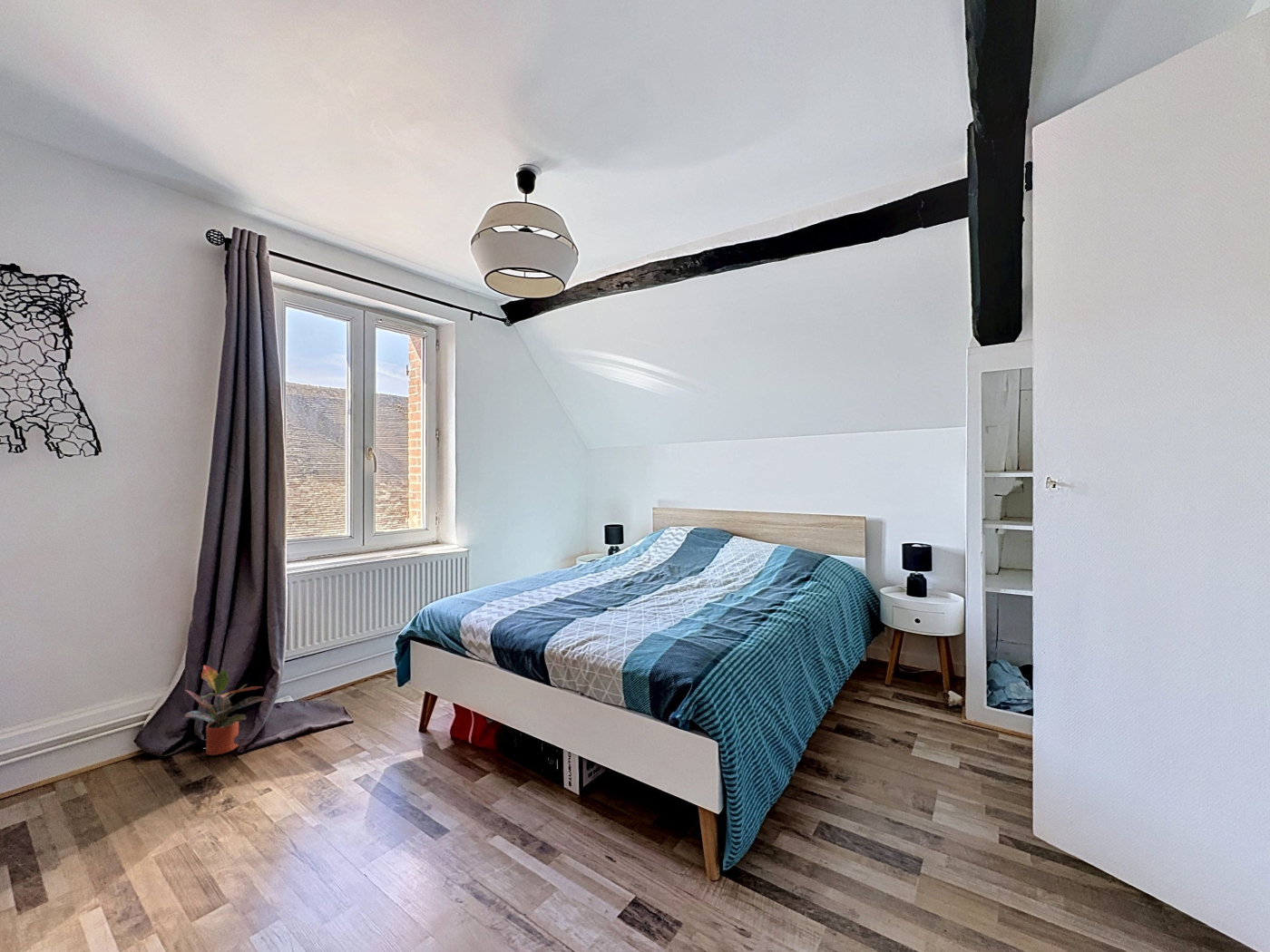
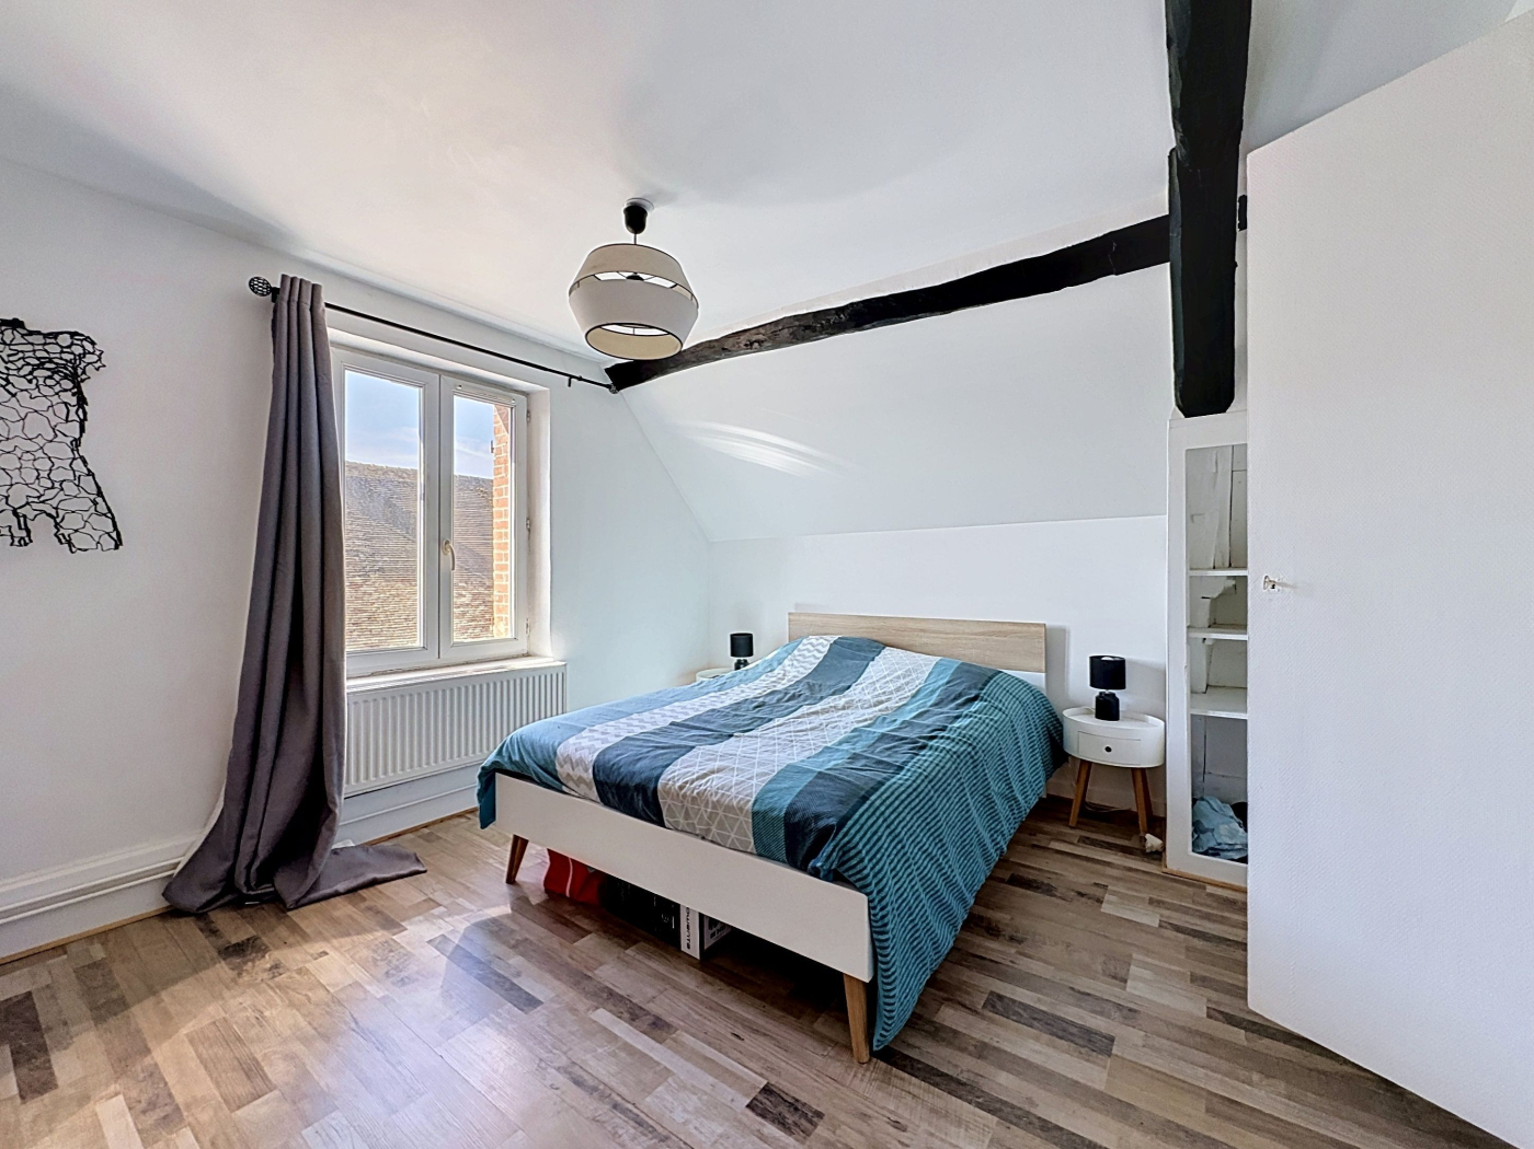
- potted plant [182,665,269,756]
